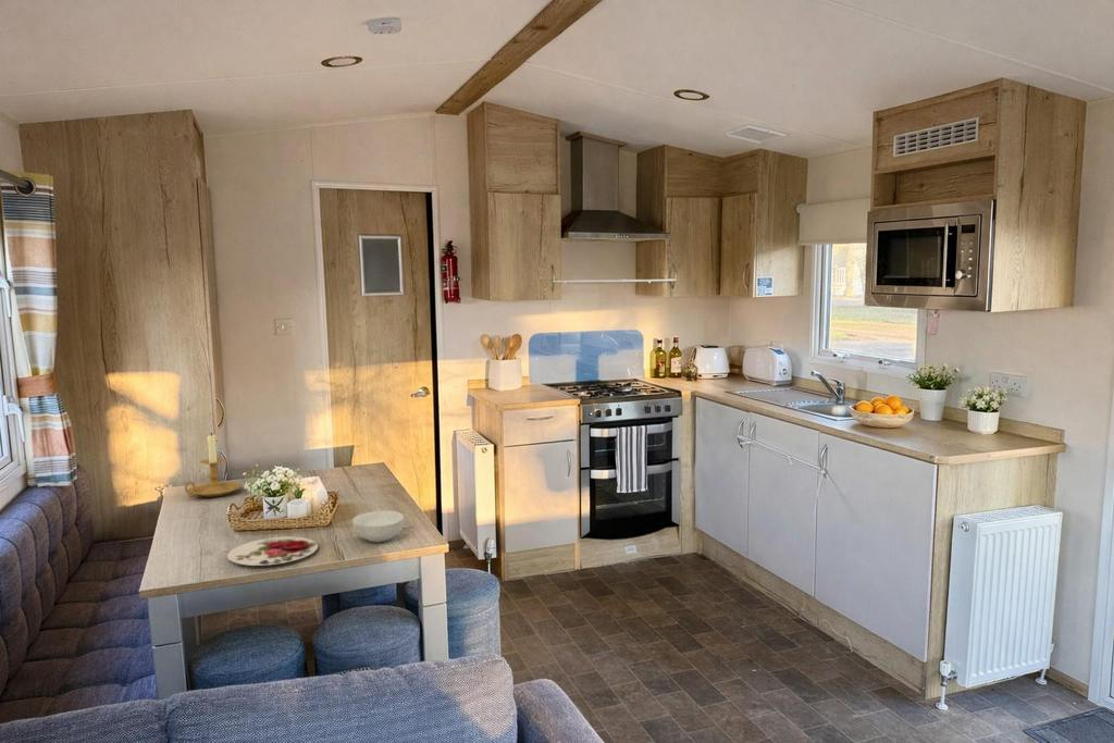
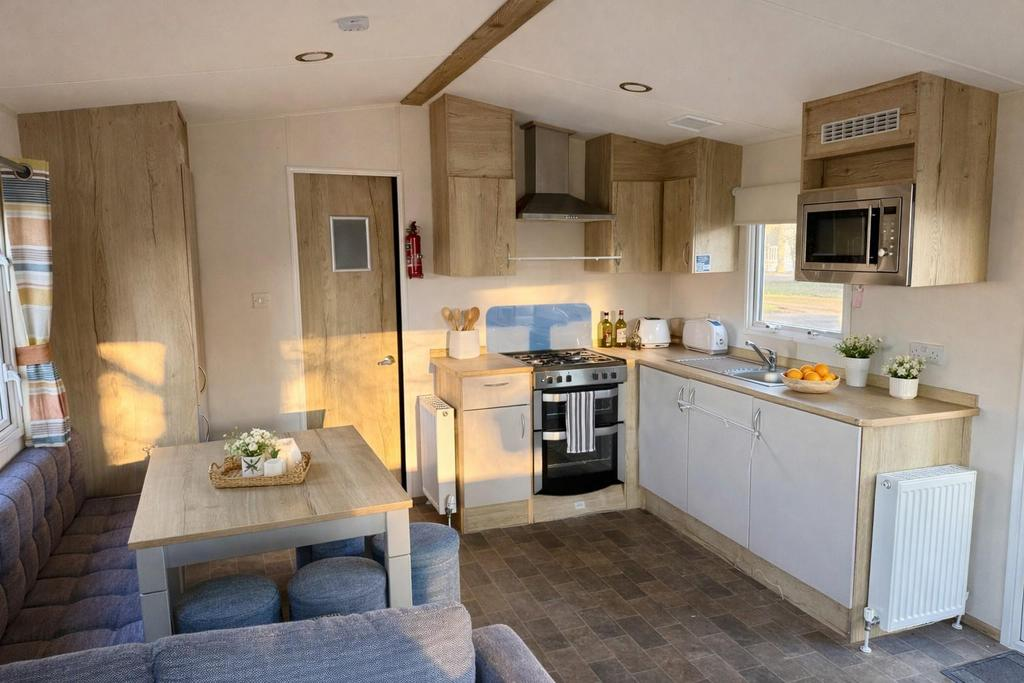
- cereal bowl [351,510,406,543]
- plate [226,535,319,567]
- candle holder [183,432,243,498]
